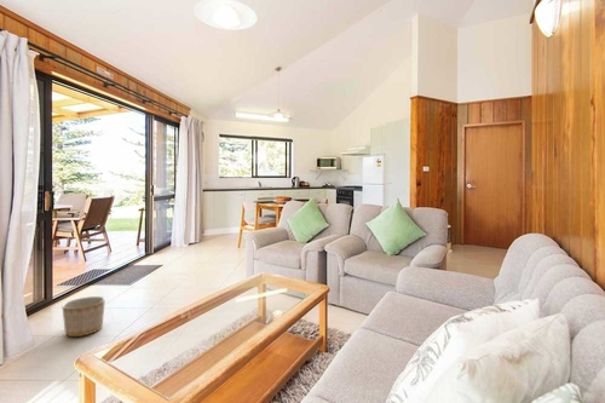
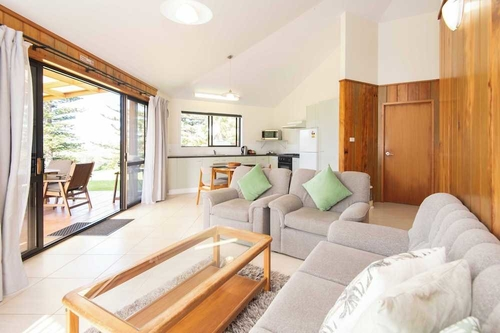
- planter [60,295,106,338]
